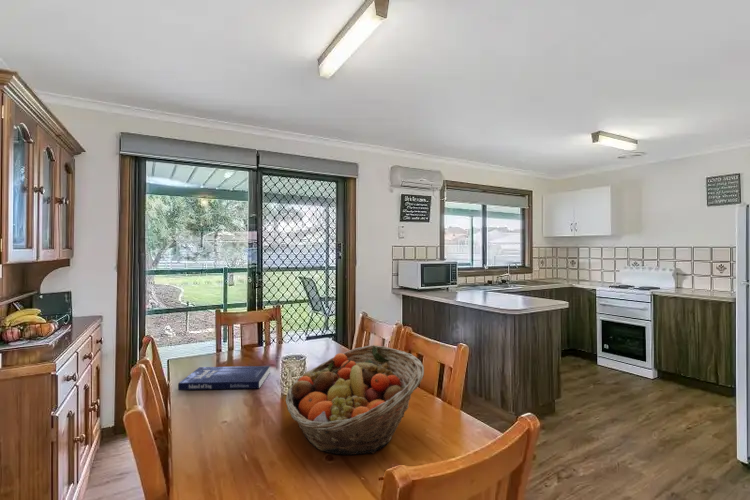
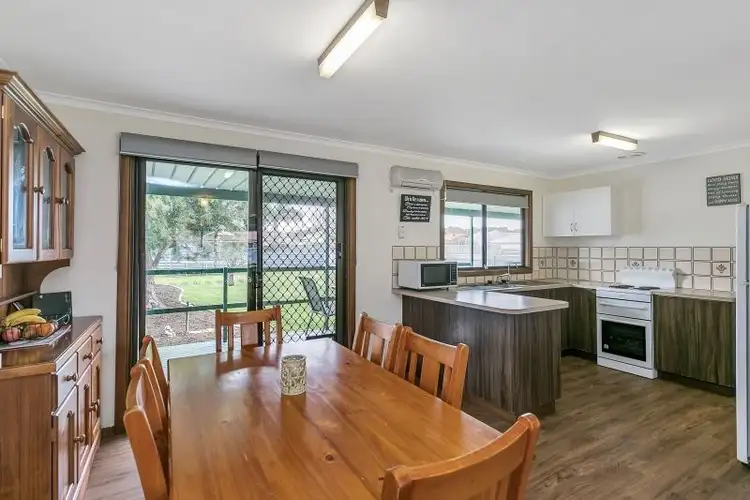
- fruit basket [284,344,425,456]
- book [177,365,271,391]
